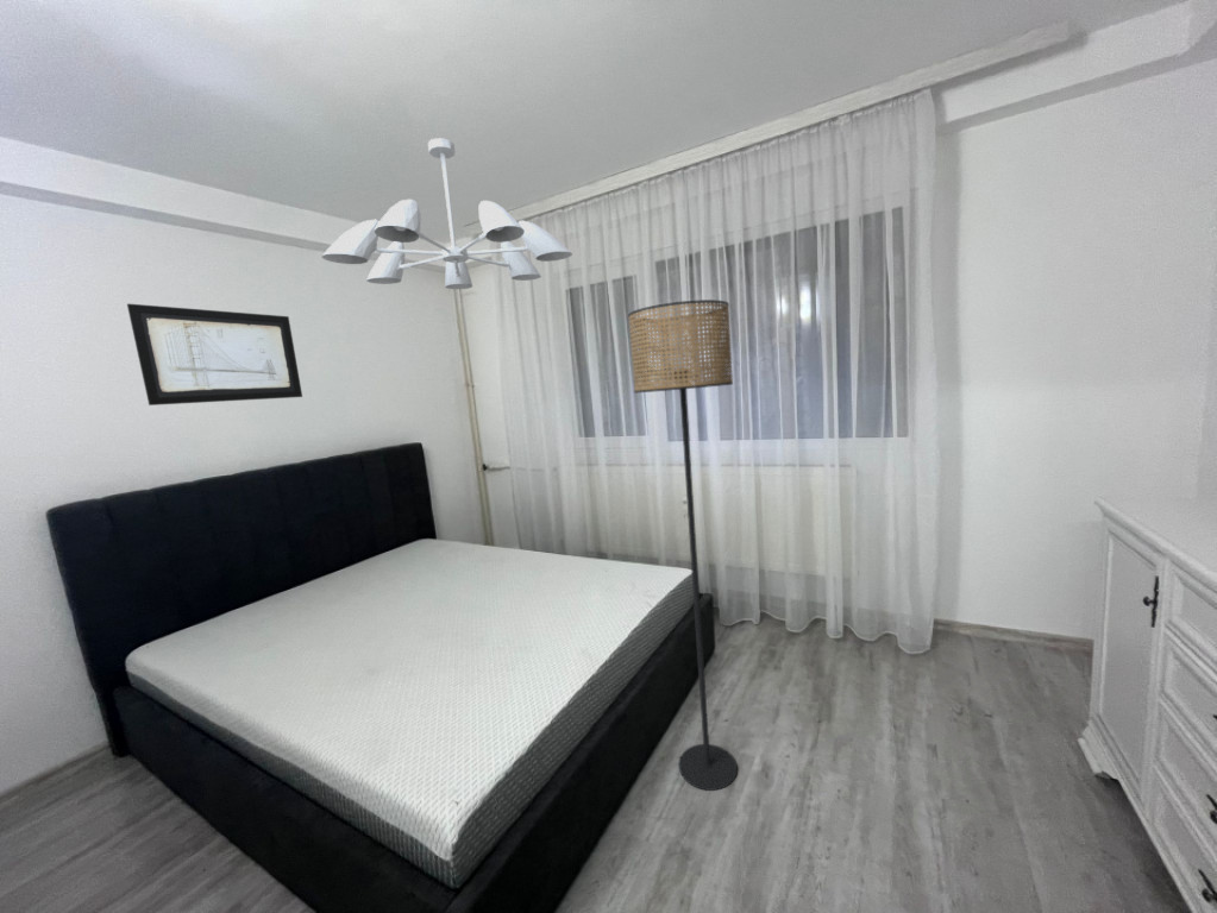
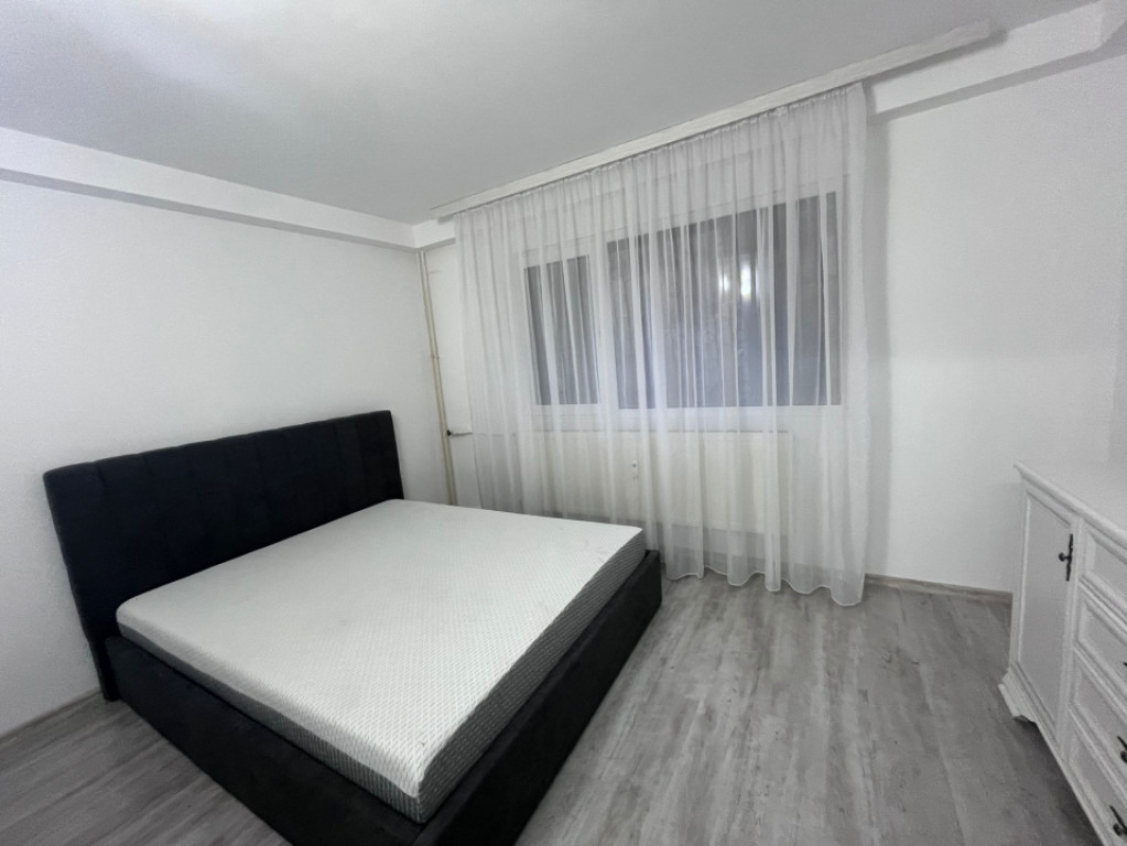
- wall art [126,303,303,407]
- ceiling light fixture [320,137,573,290]
- floor lamp [627,298,739,792]
